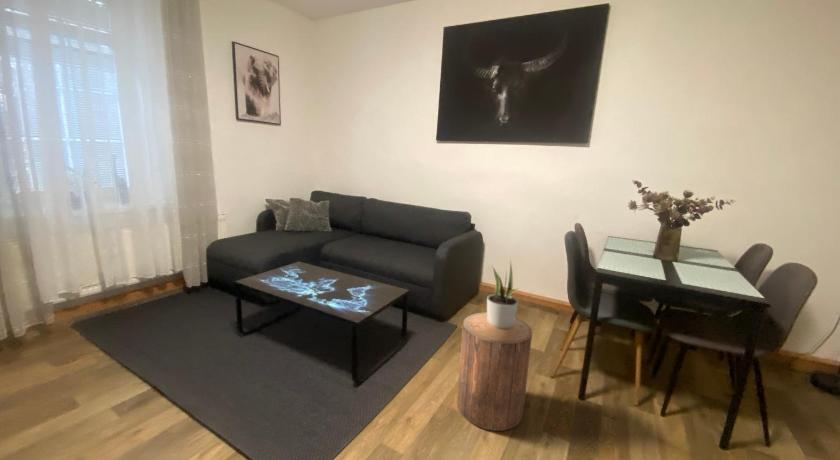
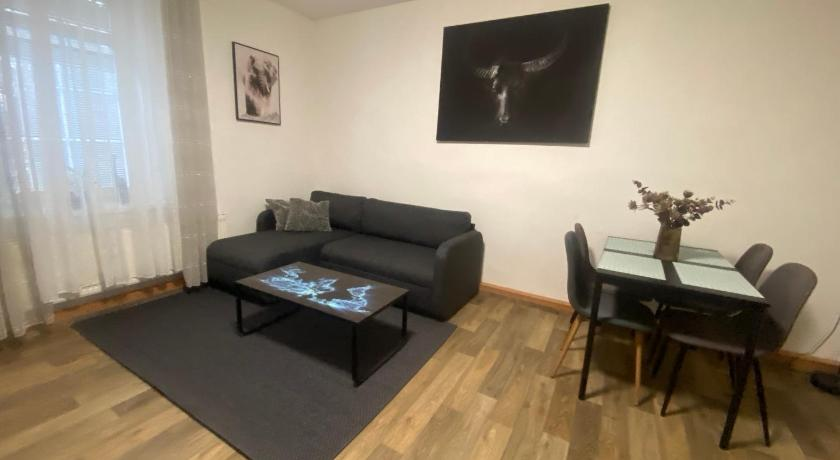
- stool [456,311,533,432]
- potted plant [486,258,520,329]
